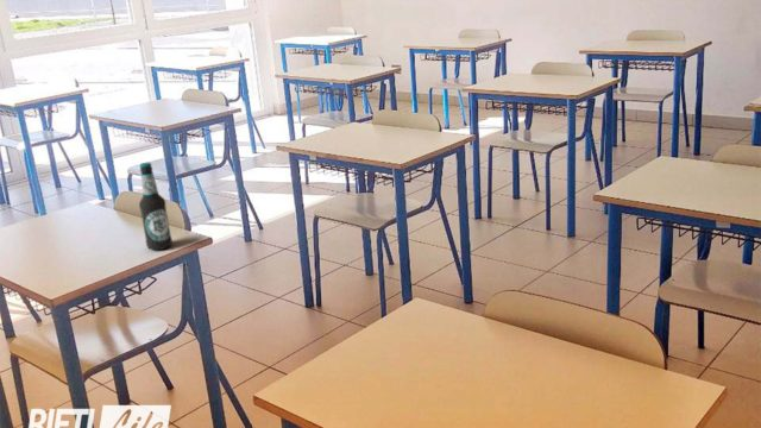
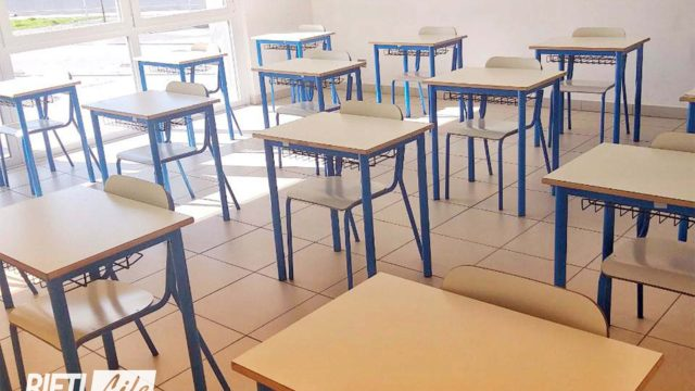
- bottle [138,162,174,251]
